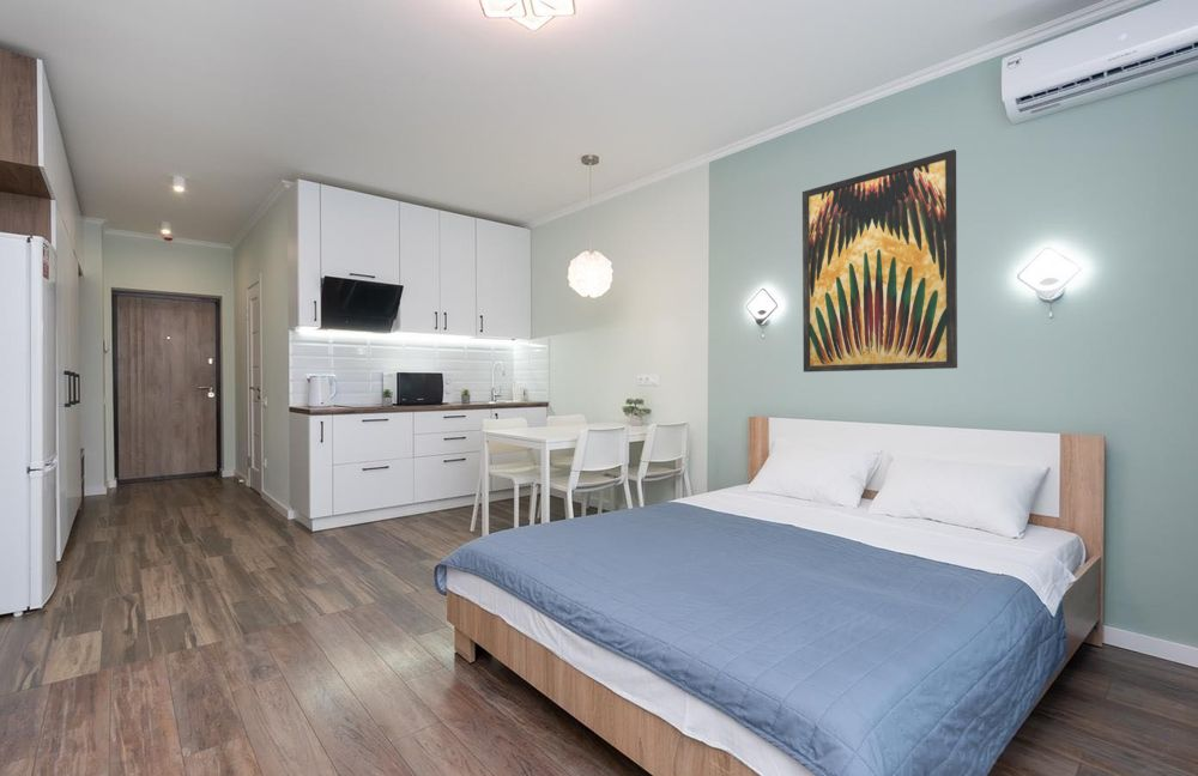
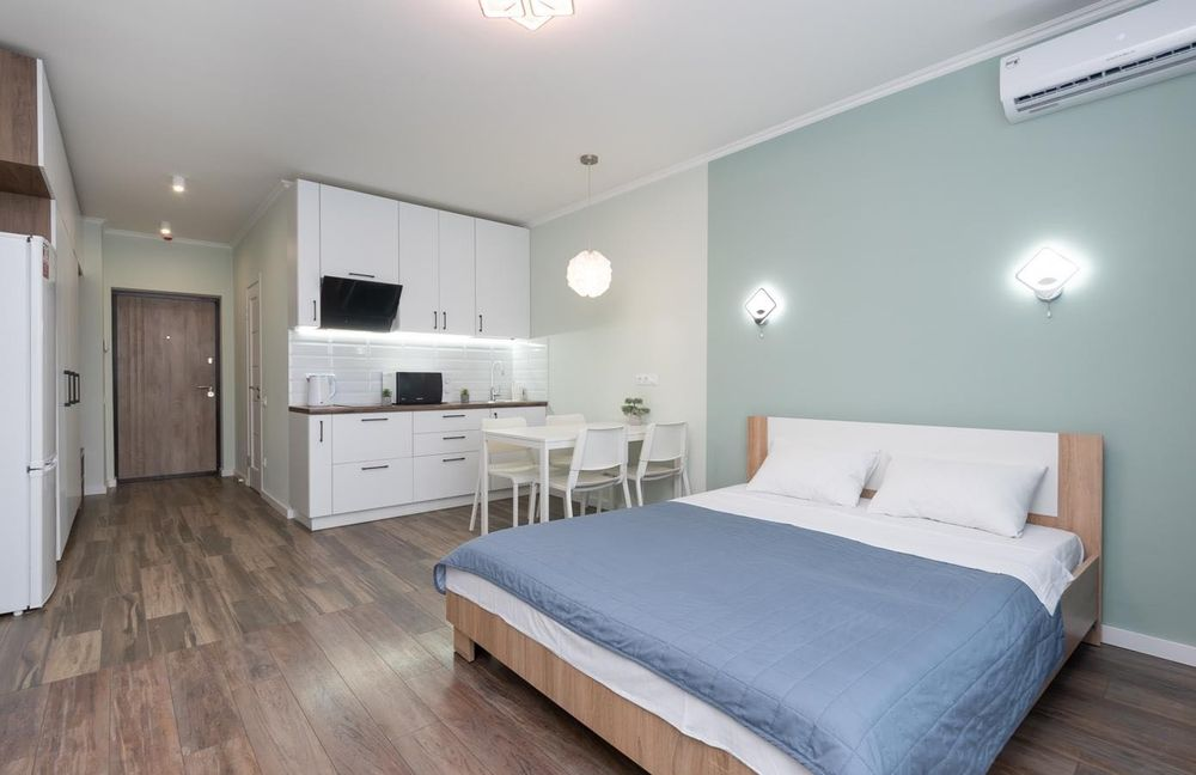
- wall art [801,148,958,374]
